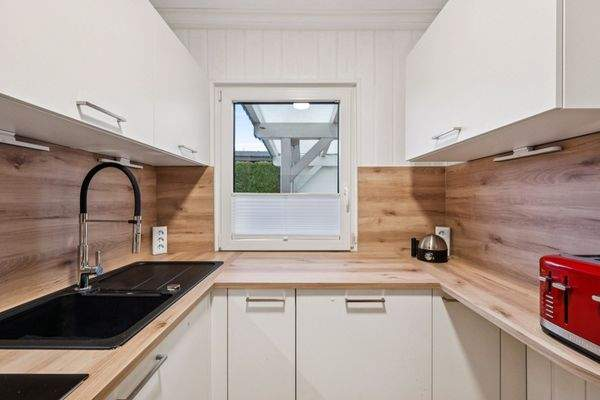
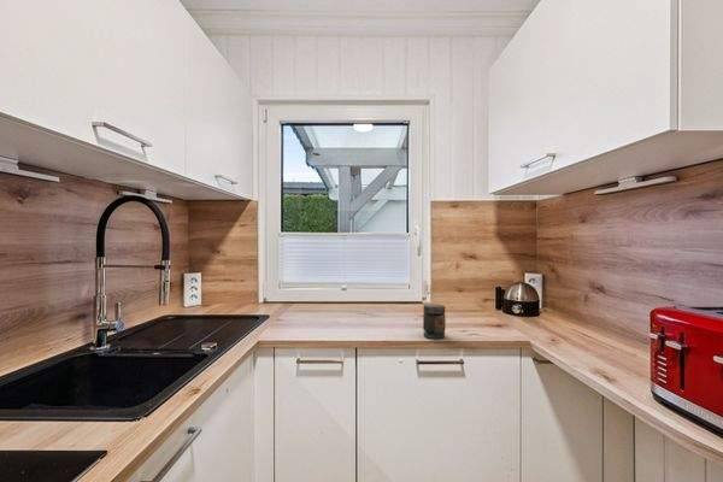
+ jar [422,302,447,340]
